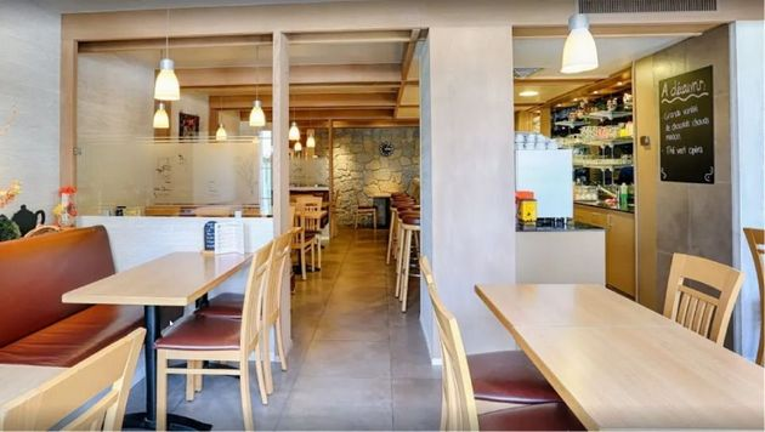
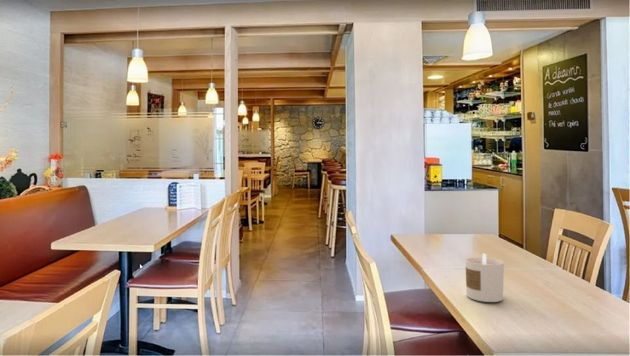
+ candle [464,252,505,303]
